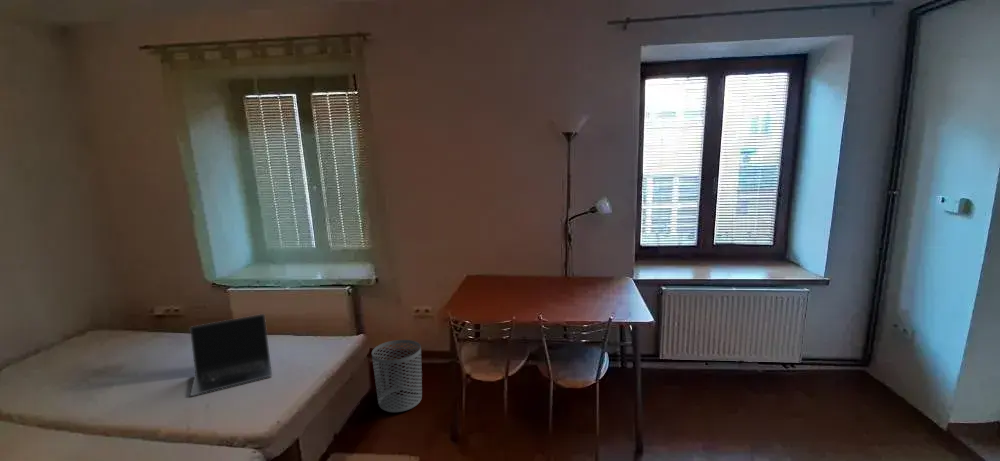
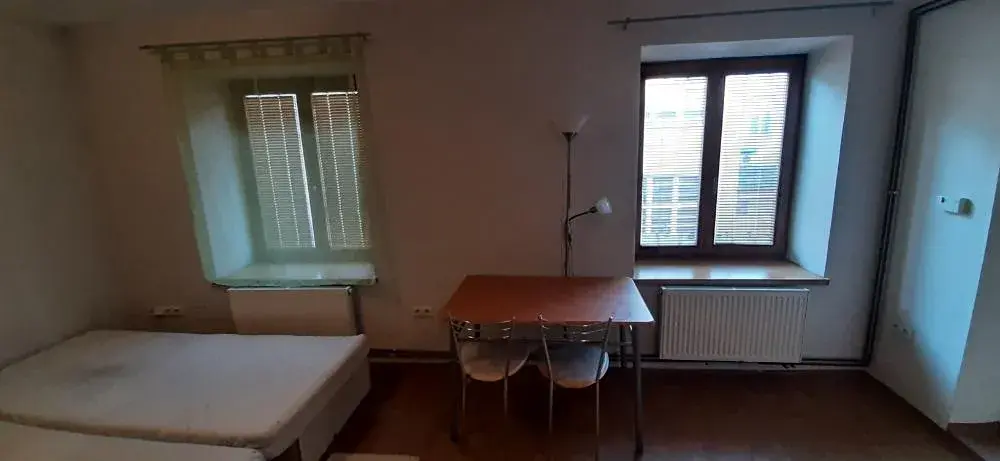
- waste bin [371,339,423,413]
- laptop [189,313,273,397]
